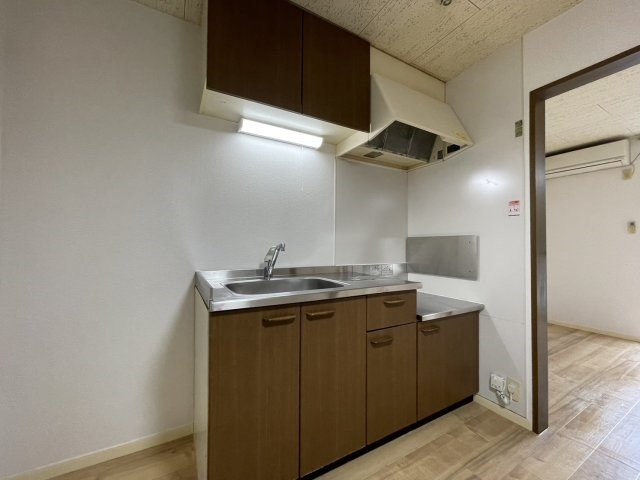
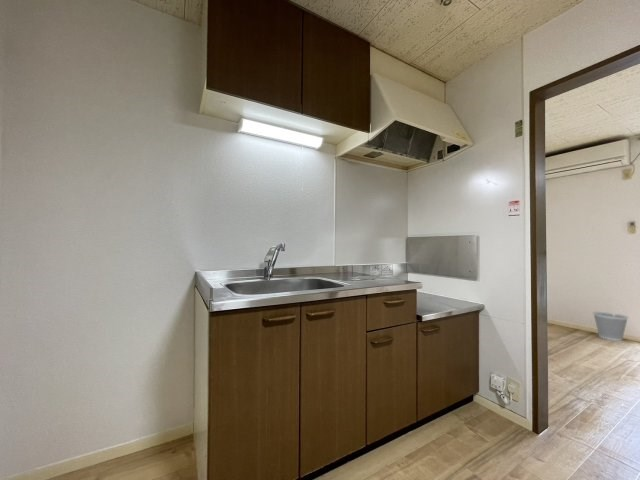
+ wastebasket [592,311,630,342]
